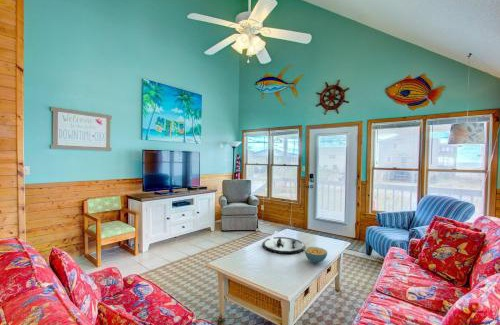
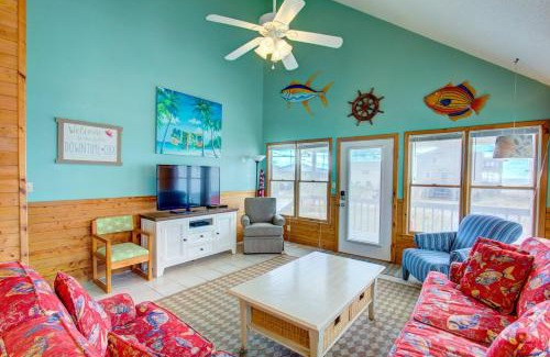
- cereal bowl [304,246,328,264]
- decorative tray [261,230,306,255]
